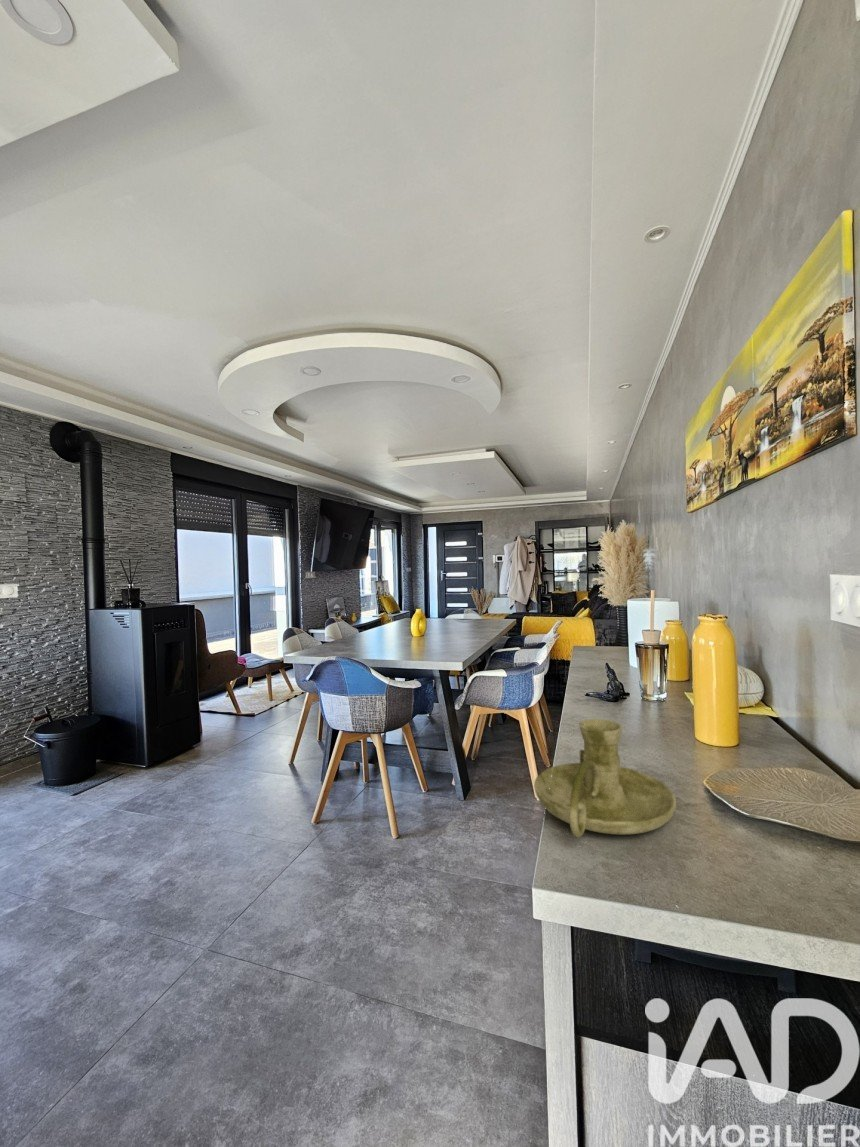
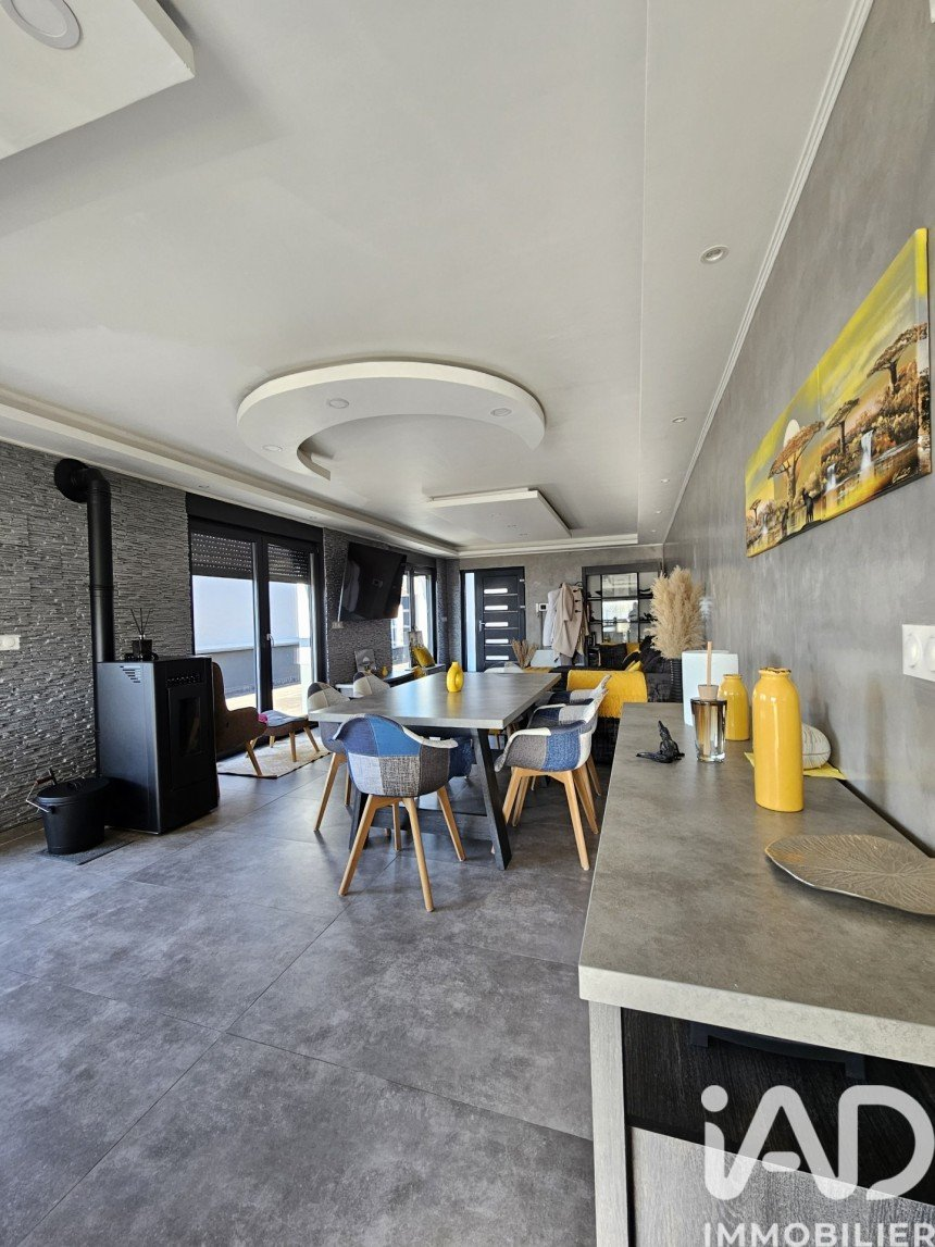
- candle holder [533,718,677,838]
